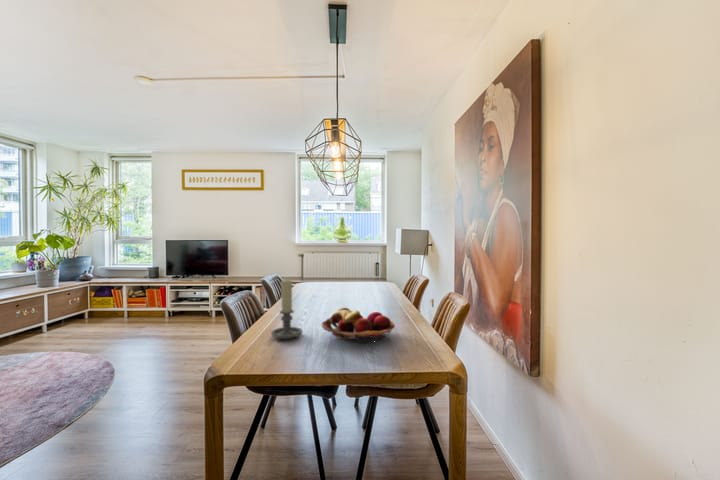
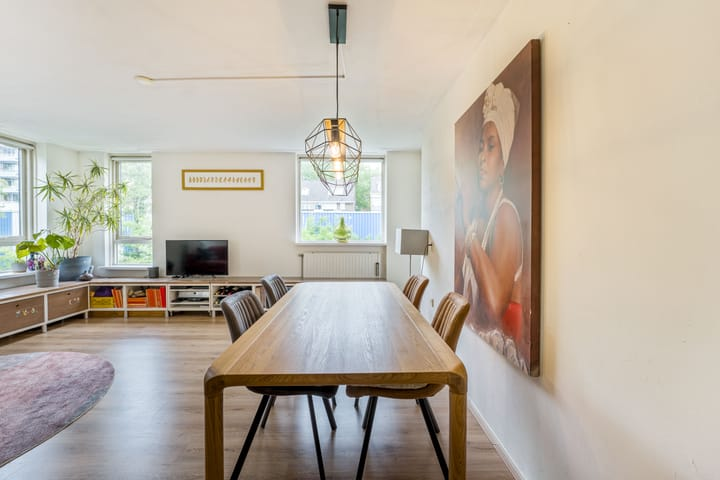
- candle holder [270,278,303,340]
- fruit basket [320,307,396,345]
